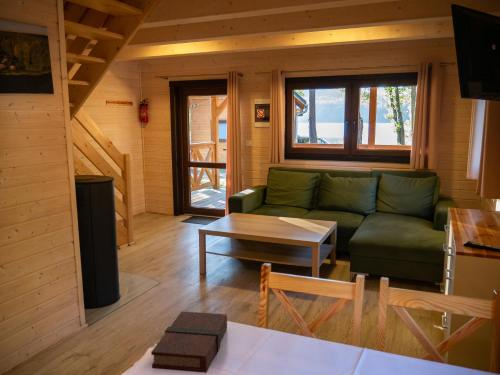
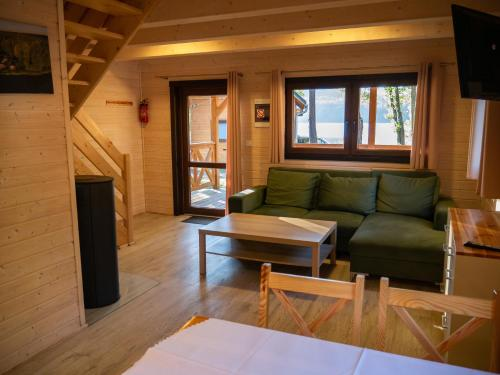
- book [150,311,228,374]
